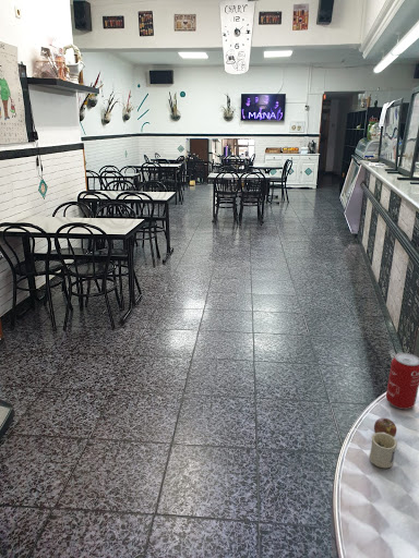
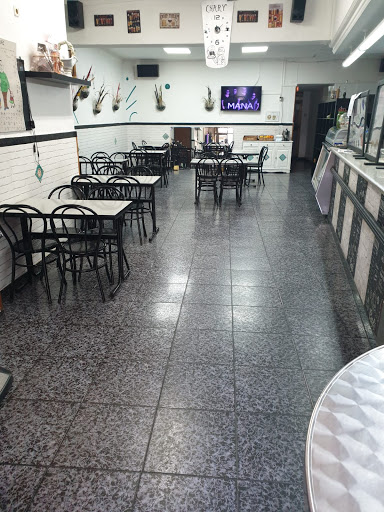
- mug [369,416,398,469]
- beverage can [385,352,419,410]
